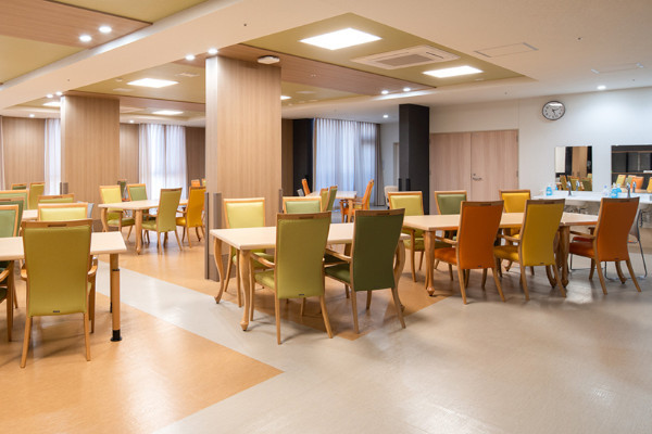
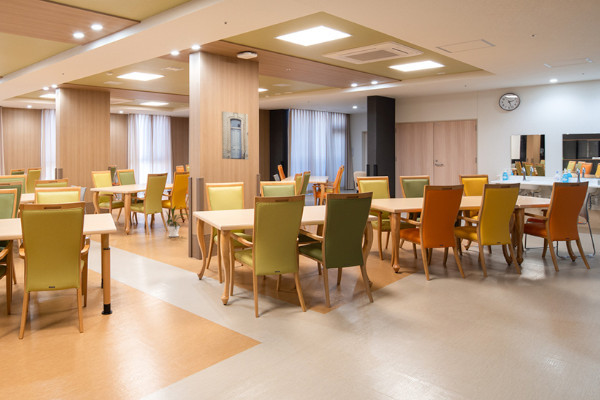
+ house plant [163,205,189,238]
+ wall art [221,110,249,161]
